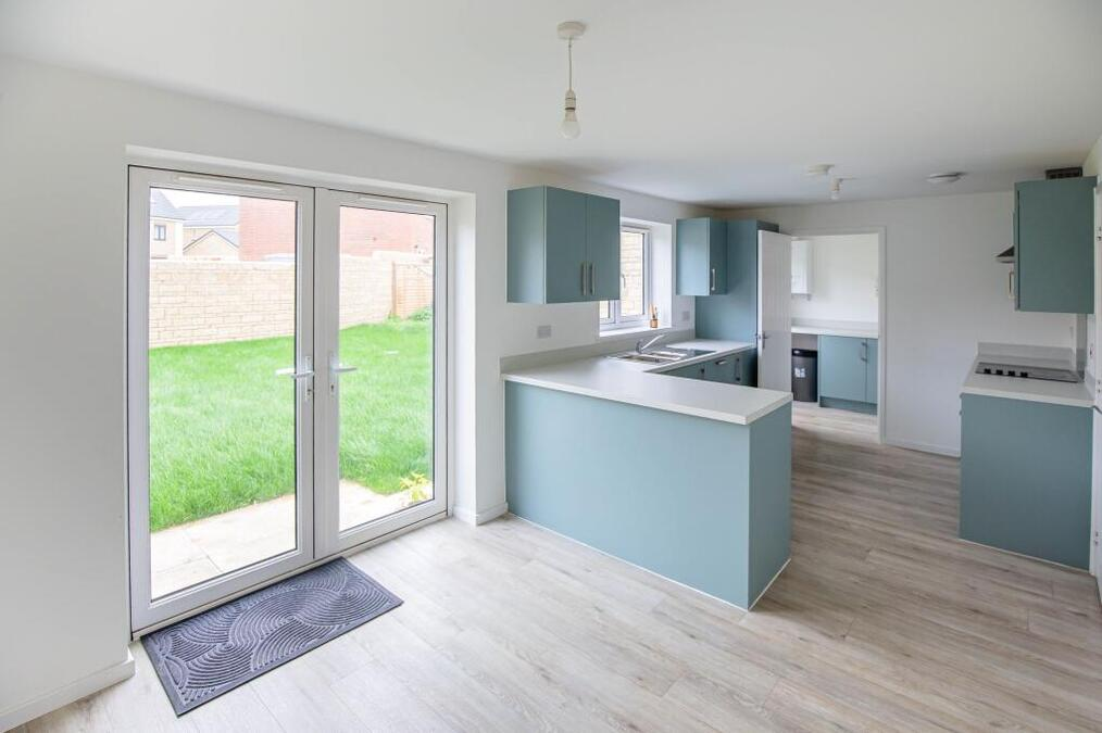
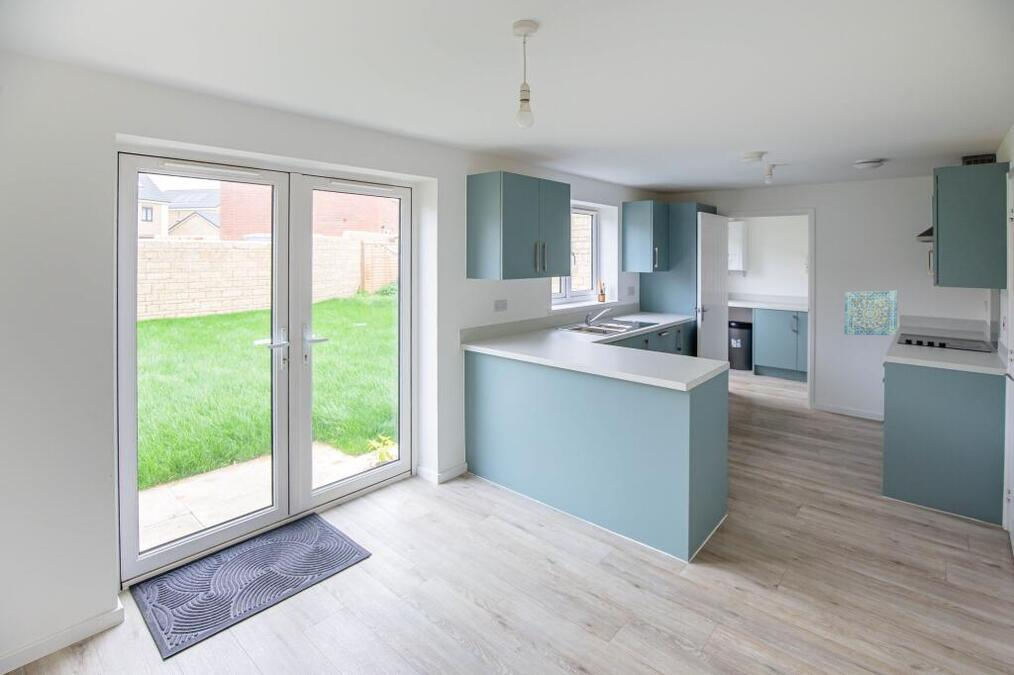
+ wall art [843,289,898,336]
